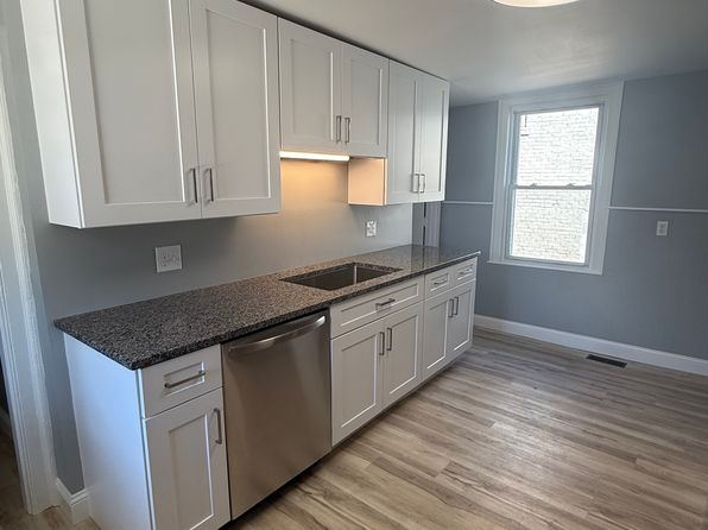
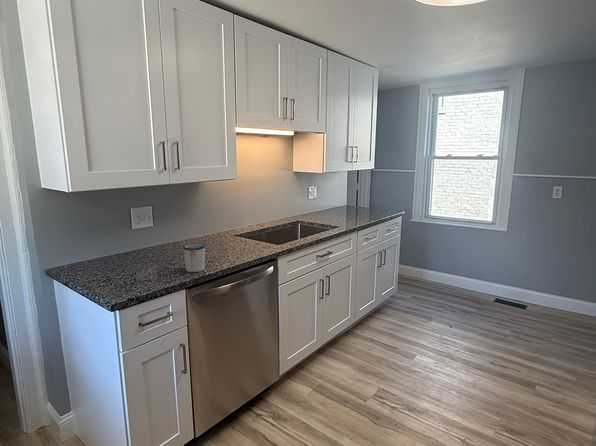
+ mug [183,242,206,273]
